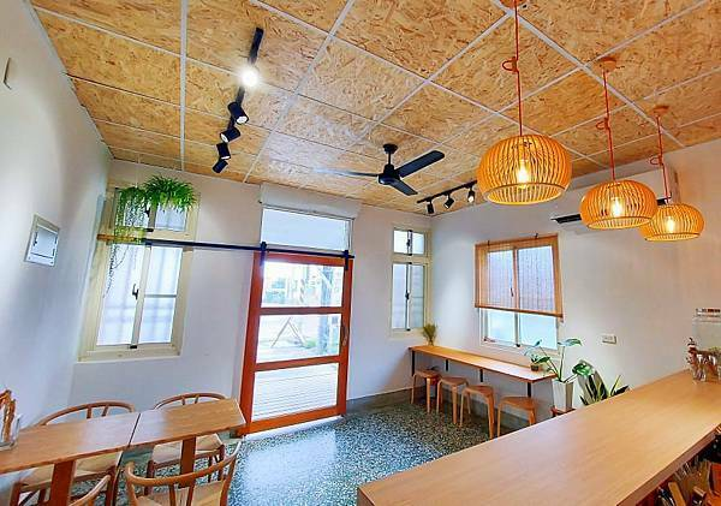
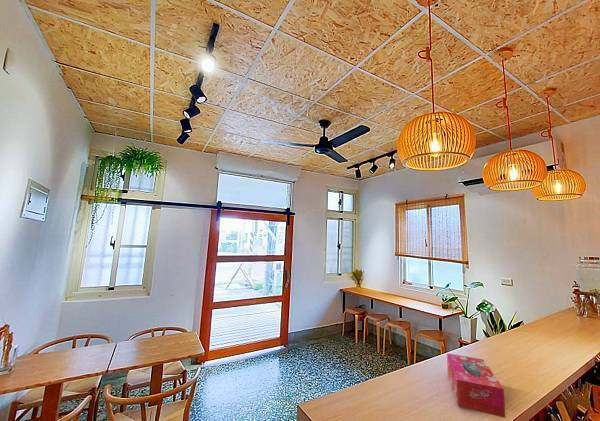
+ tissue box [446,352,506,419]
